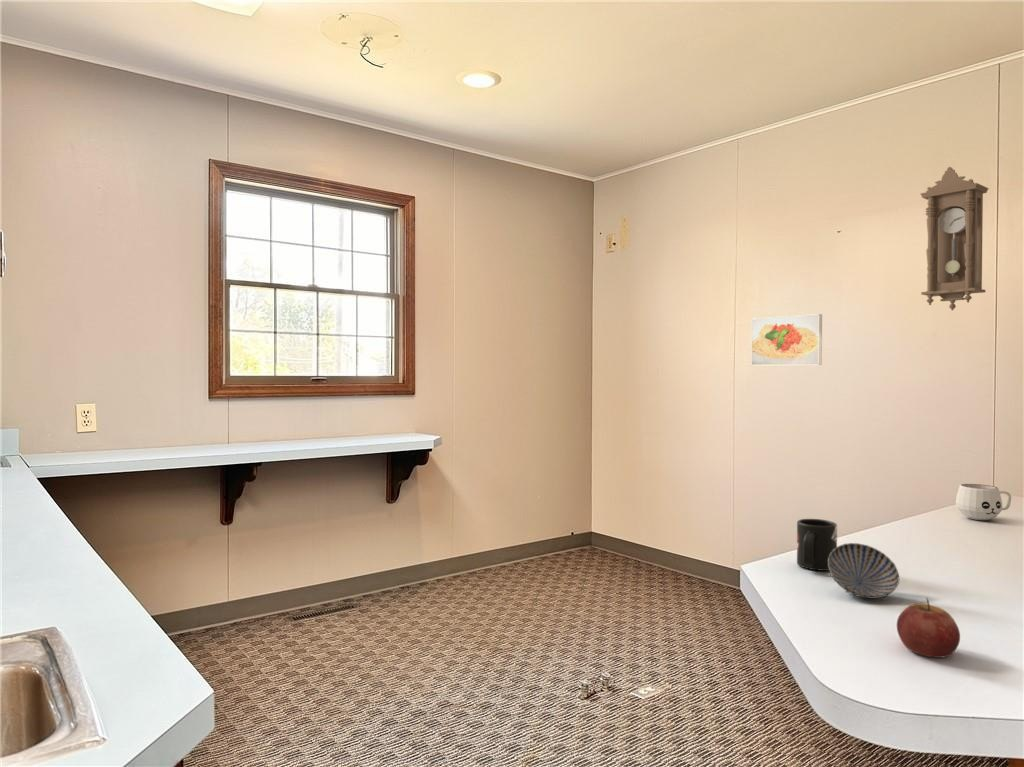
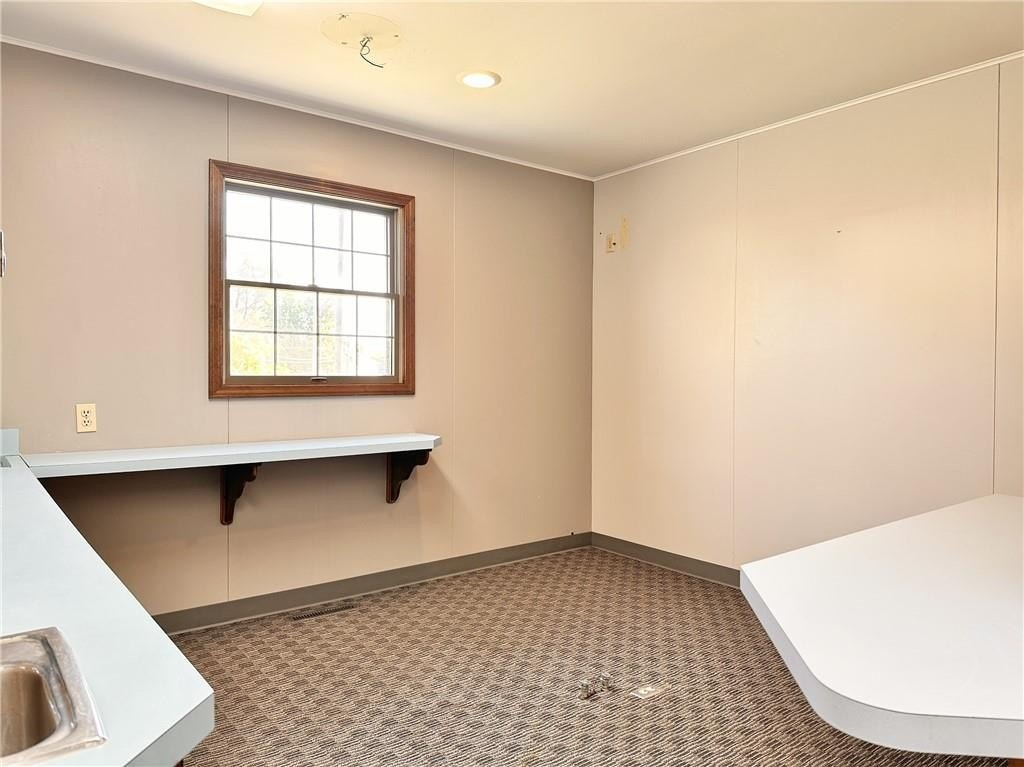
- mug [796,518,838,572]
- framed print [750,313,823,366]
- apple [896,596,961,659]
- pendulum clock [920,166,990,311]
- mug [955,483,1012,521]
- bowl [828,542,900,599]
